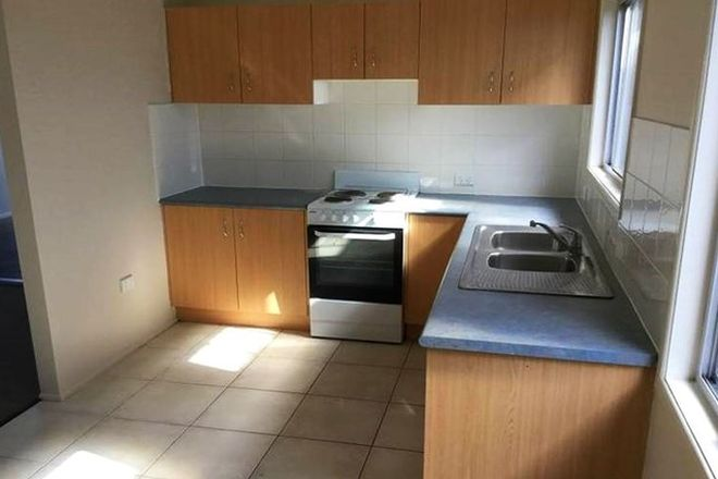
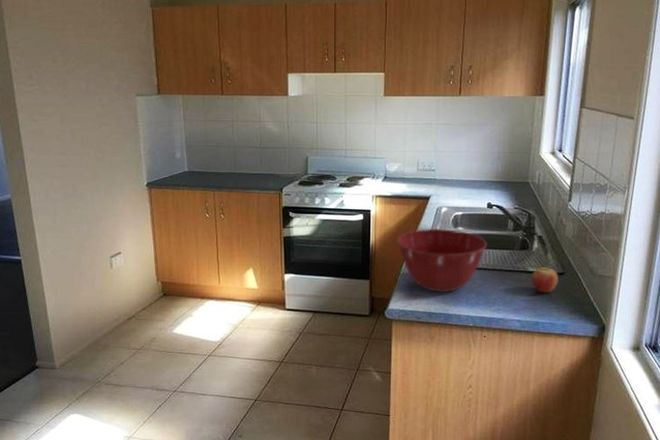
+ fruit [531,265,559,293]
+ mixing bowl [396,228,487,293]
